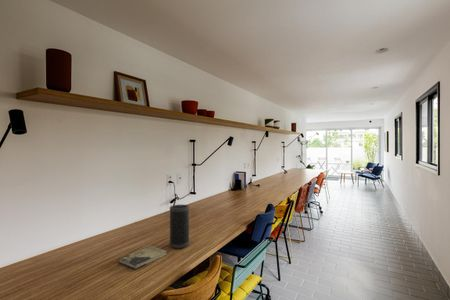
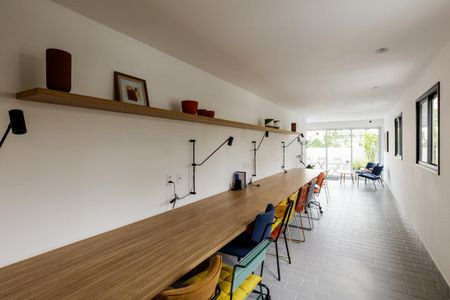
- speaker [169,204,190,249]
- book [117,245,168,270]
